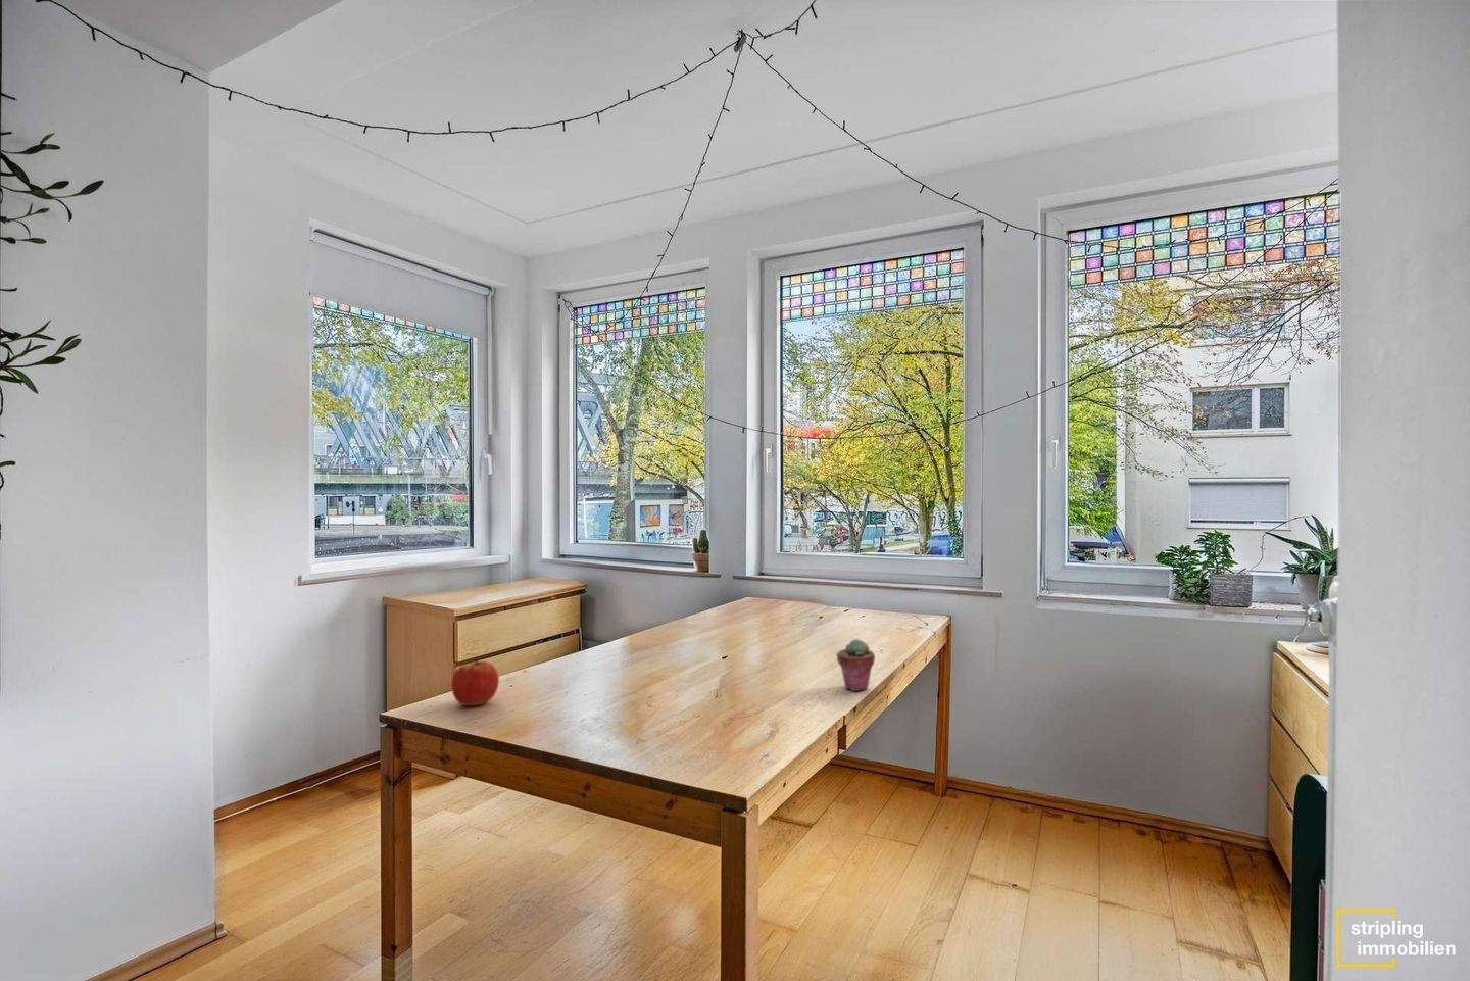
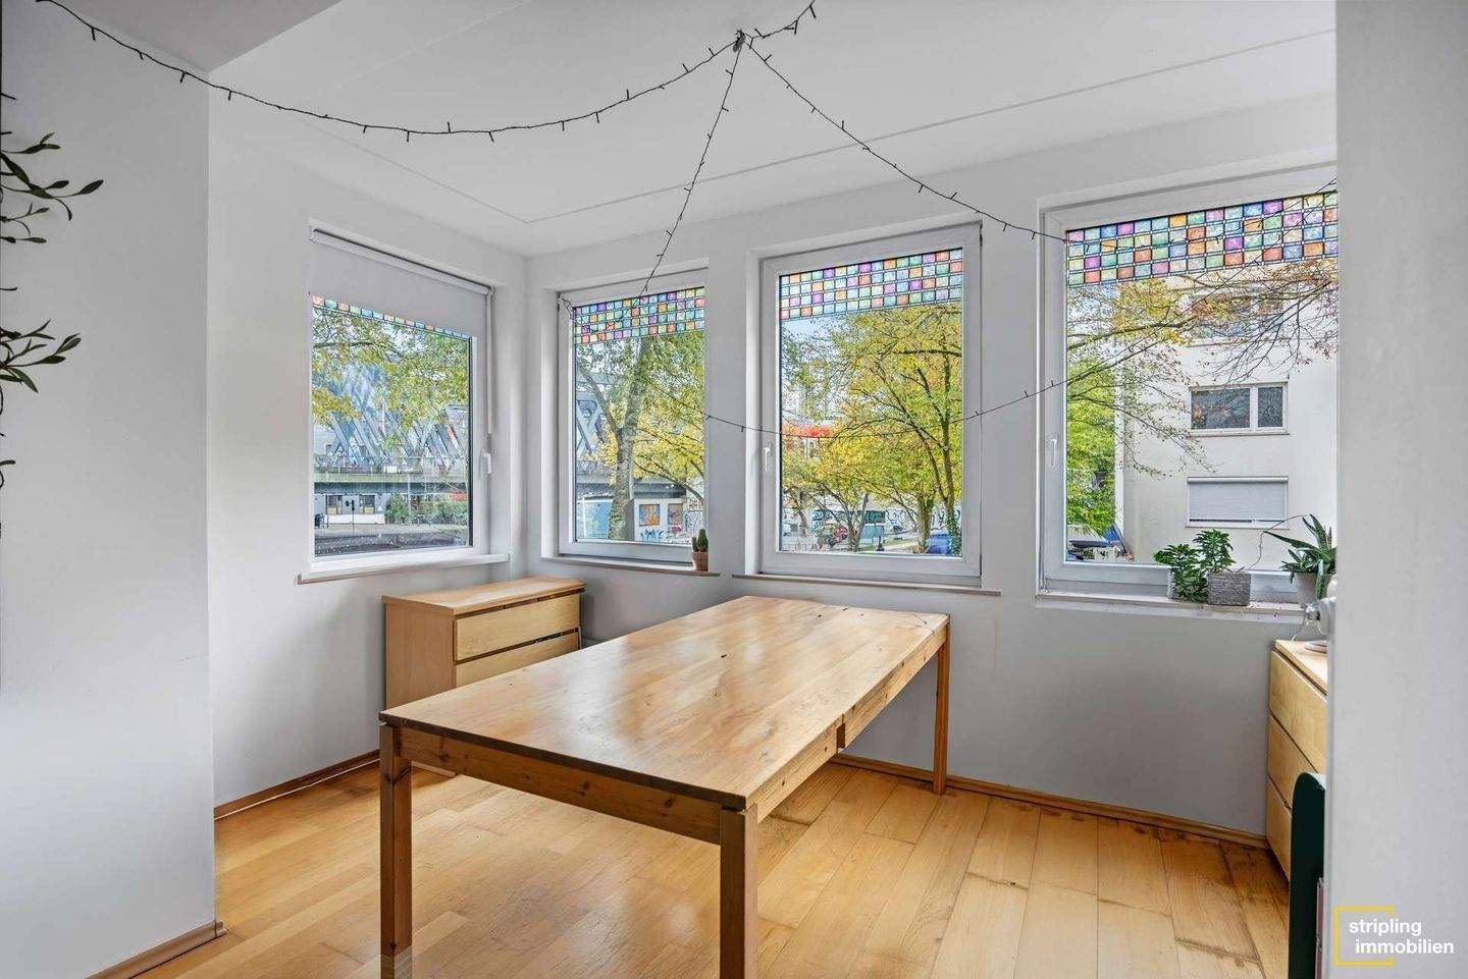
- apple [450,658,500,706]
- potted succulent [836,638,876,692]
